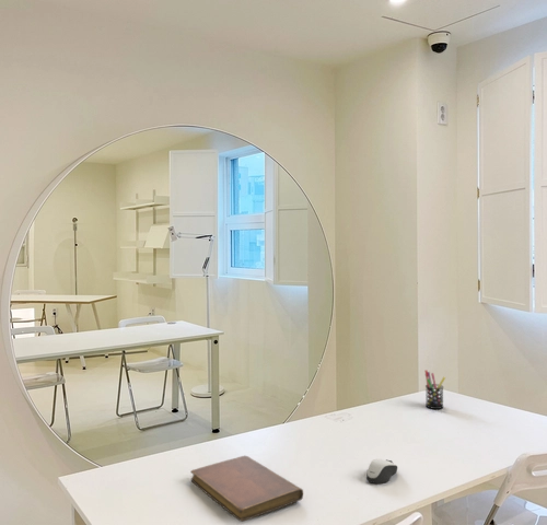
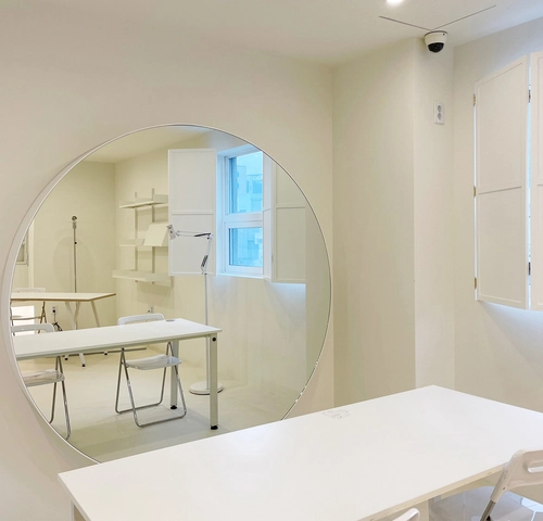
- computer mouse [365,457,398,485]
- notebook [189,455,304,523]
- pen holder [424,369,446,410]
